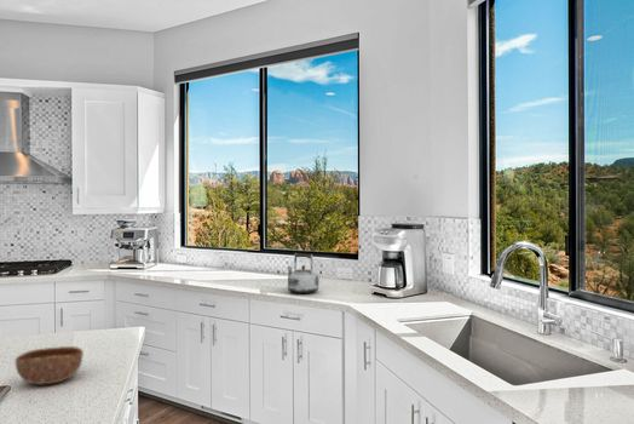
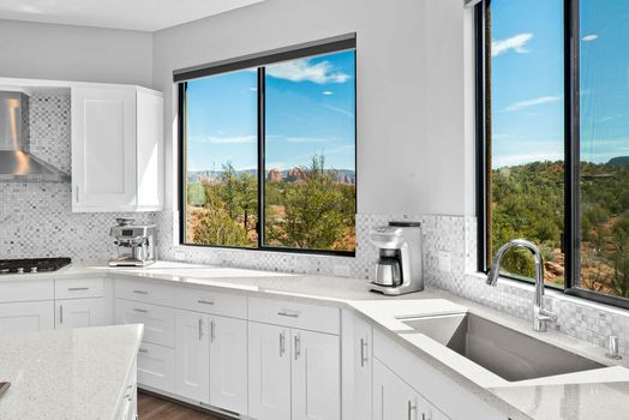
- bowl [15,345,85,385]
- kettle [286,252,319,294]
